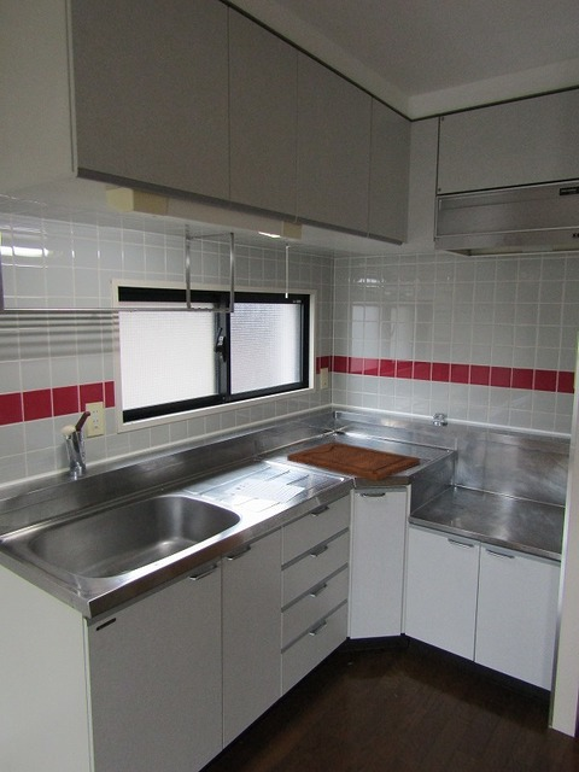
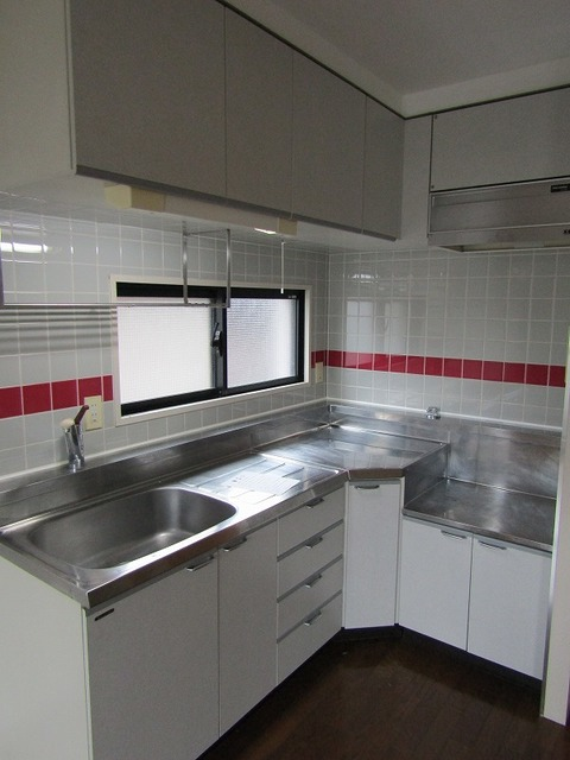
- cutting board [286,440,421,482]
